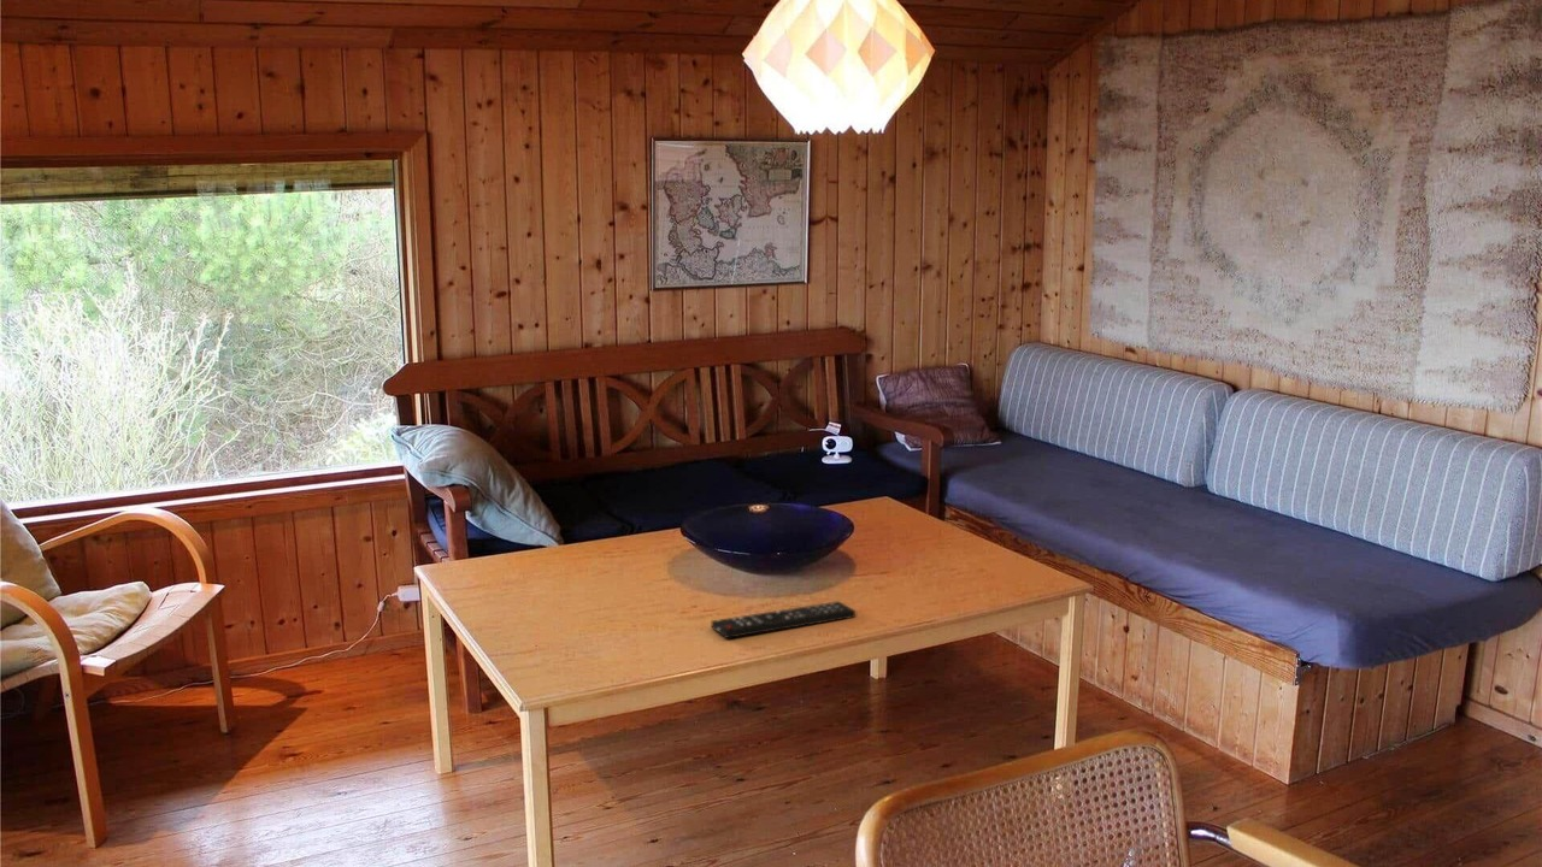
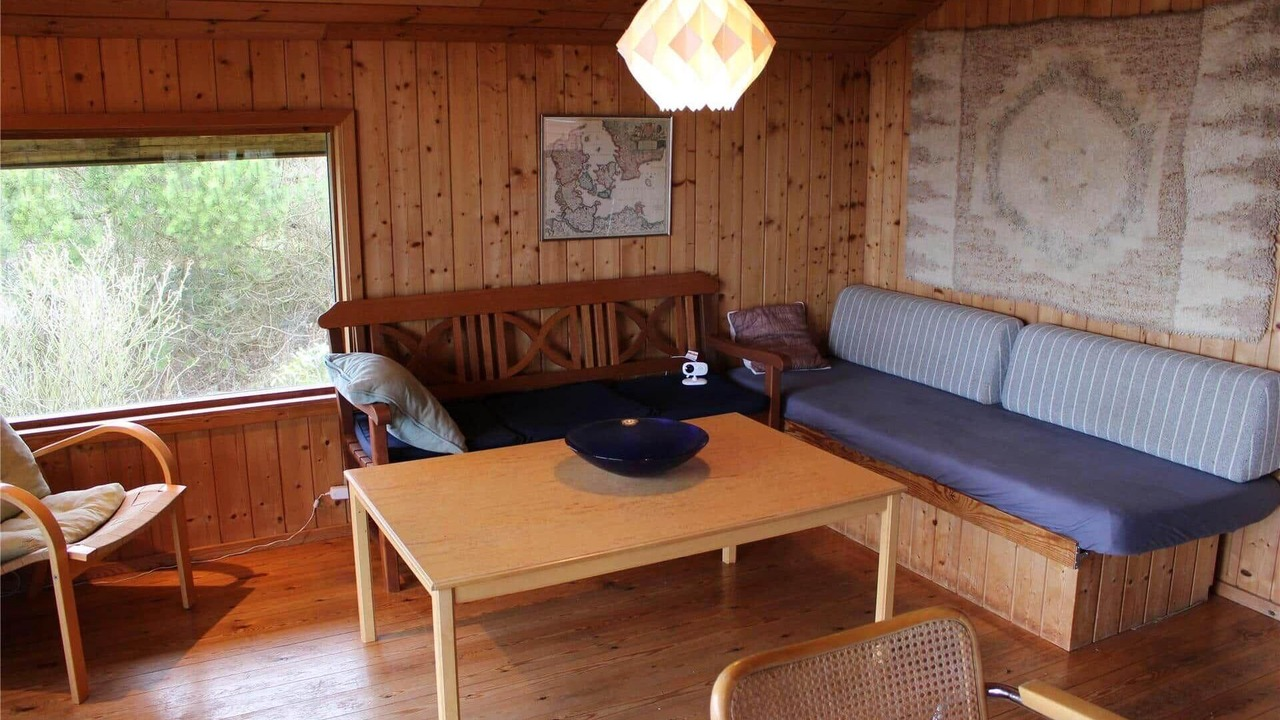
- remote control [711,600,857,639]
